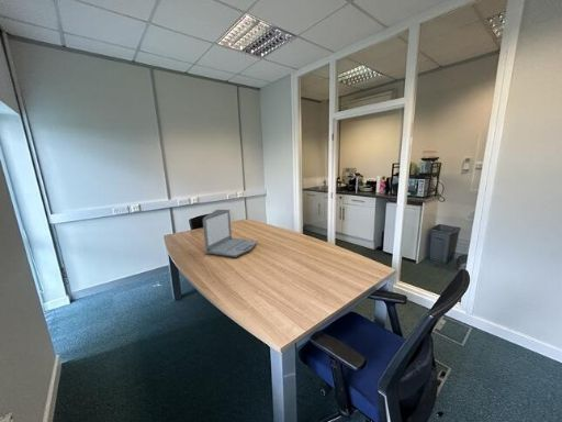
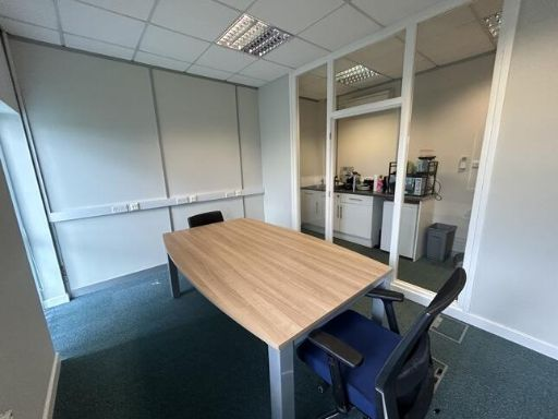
- laptop [202,209,258,258]
